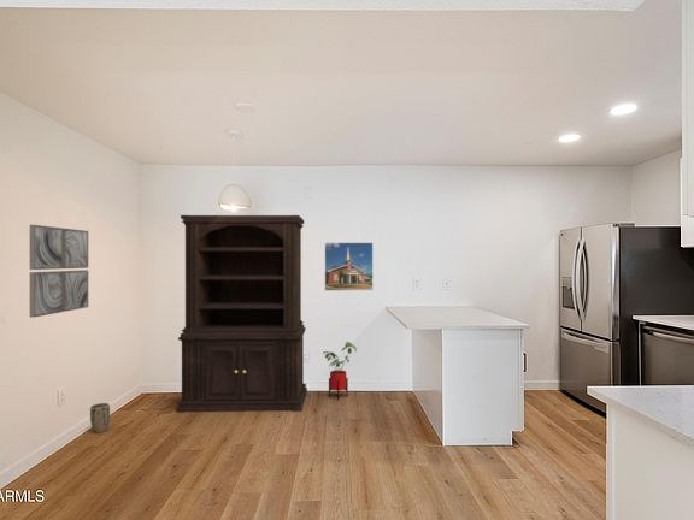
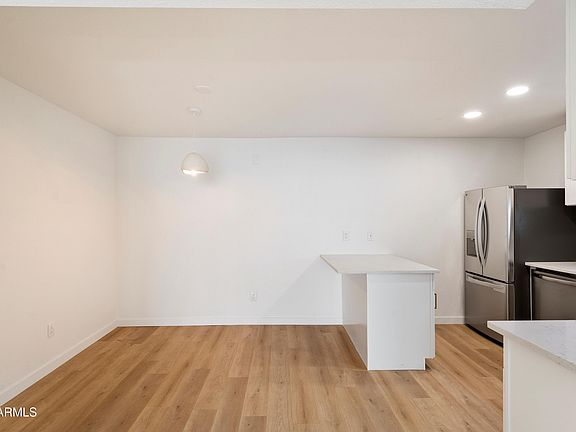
- wall art [29,224,89,319]
- hutch [175,214,308,414]
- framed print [324,241,375,291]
- plant pot [89,402,111,433]
- house plant [322,341,358,401]
